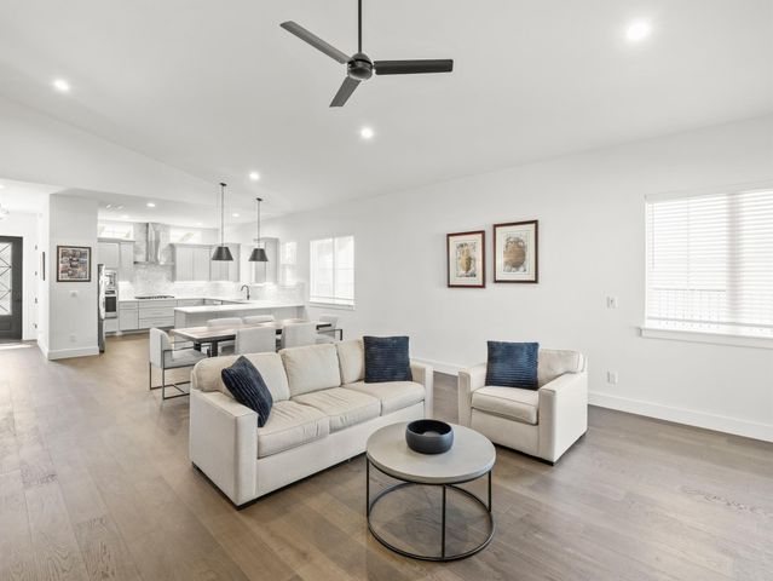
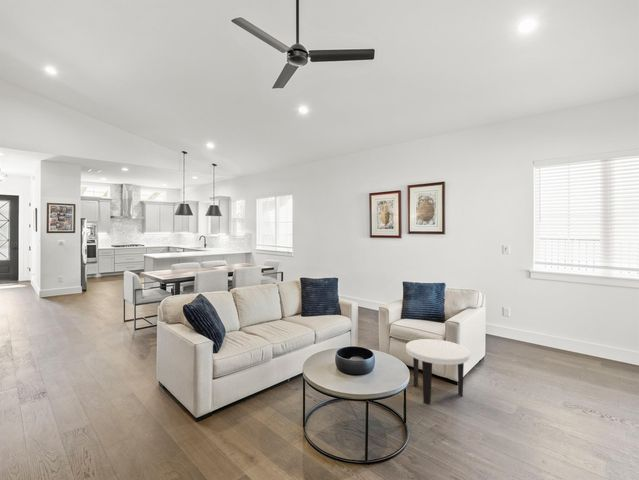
+ side table [405,338,471,406]
